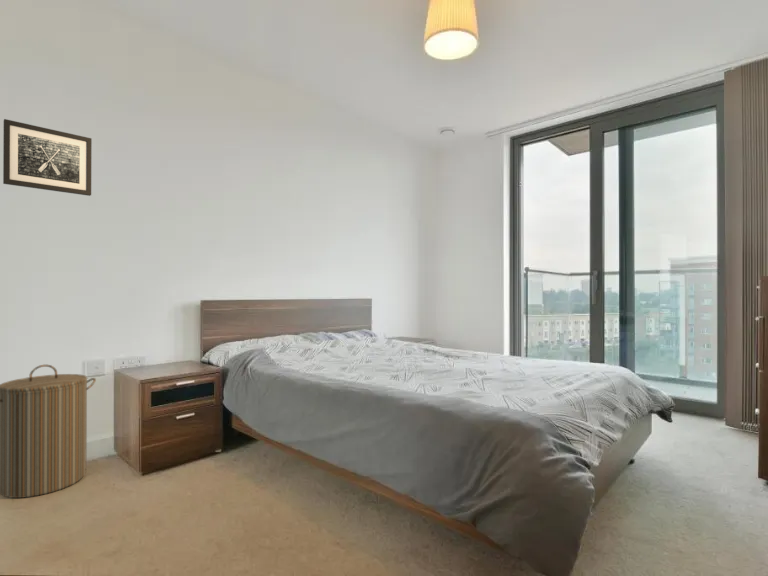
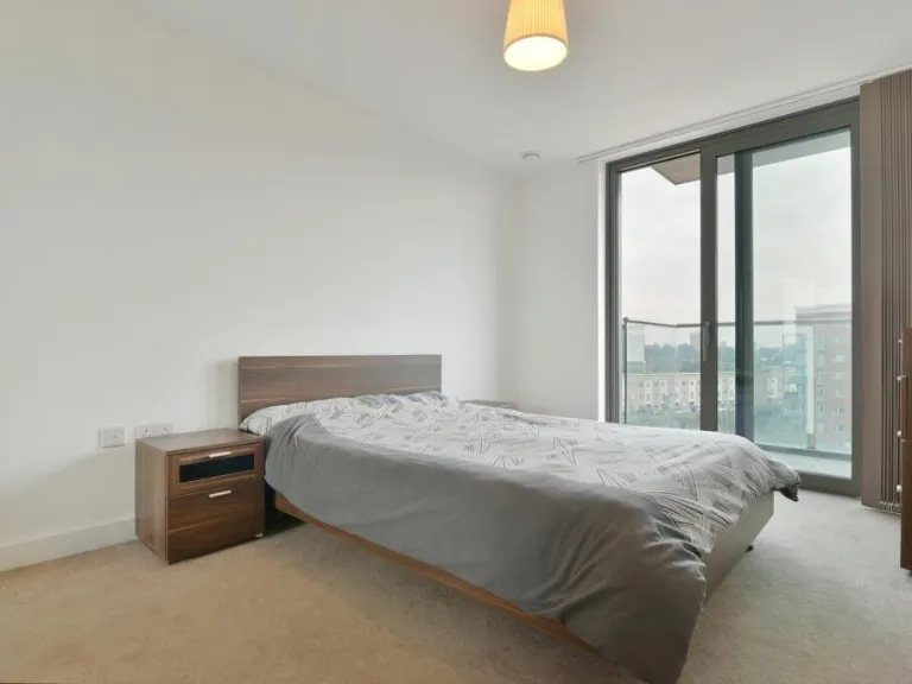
- laundry hamper [0,364,97,499]
- wall art [2,118,93,197]
